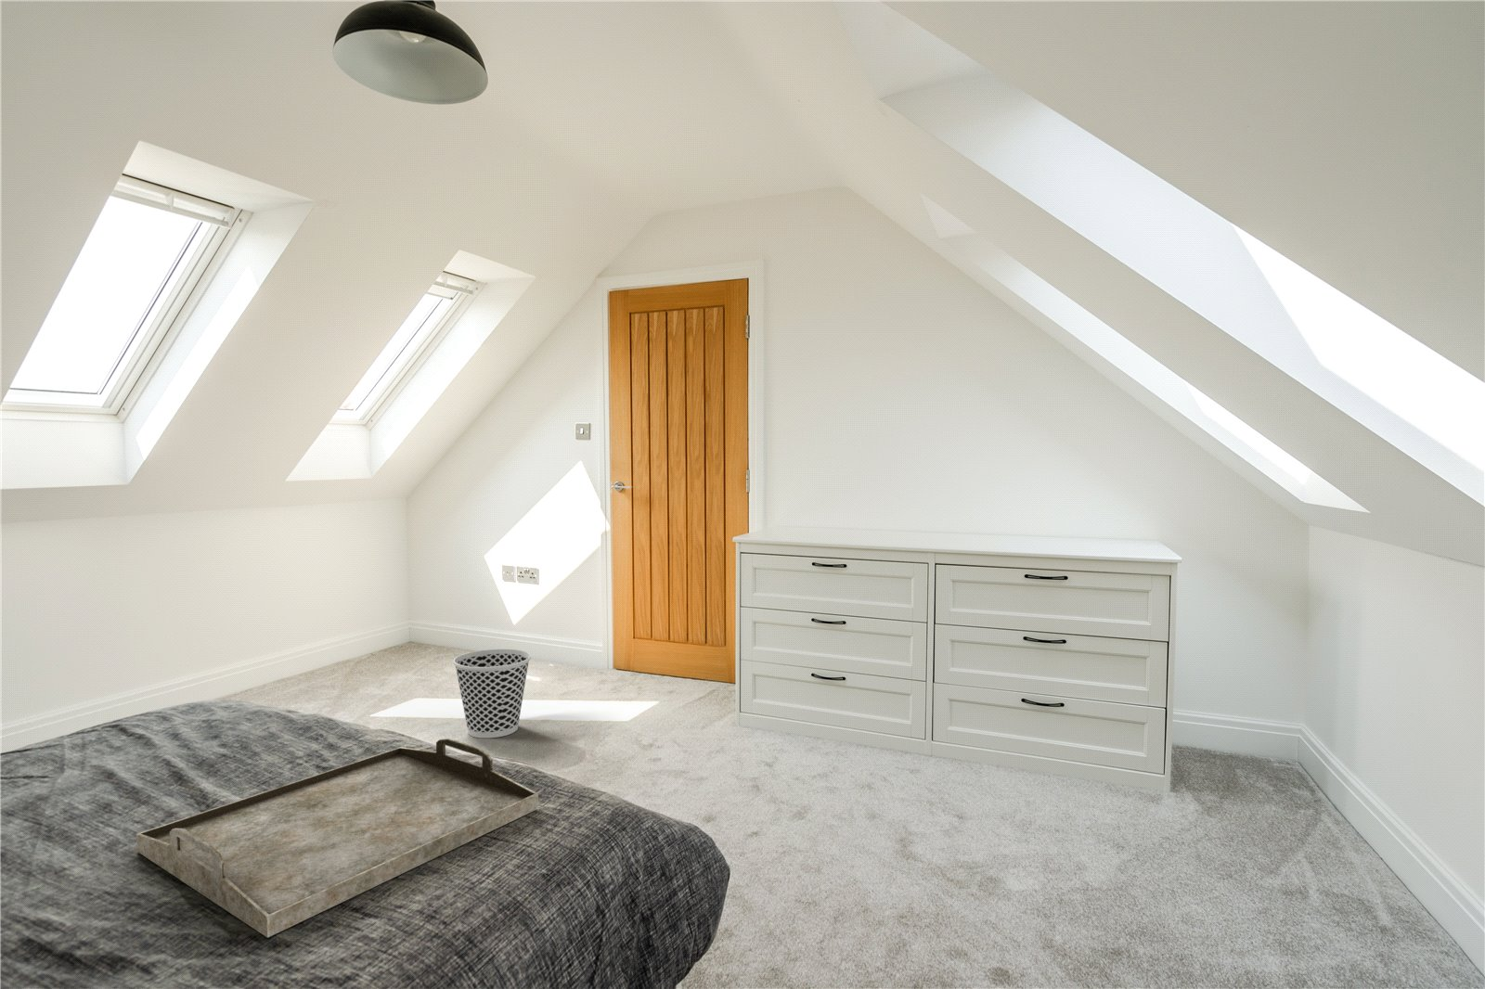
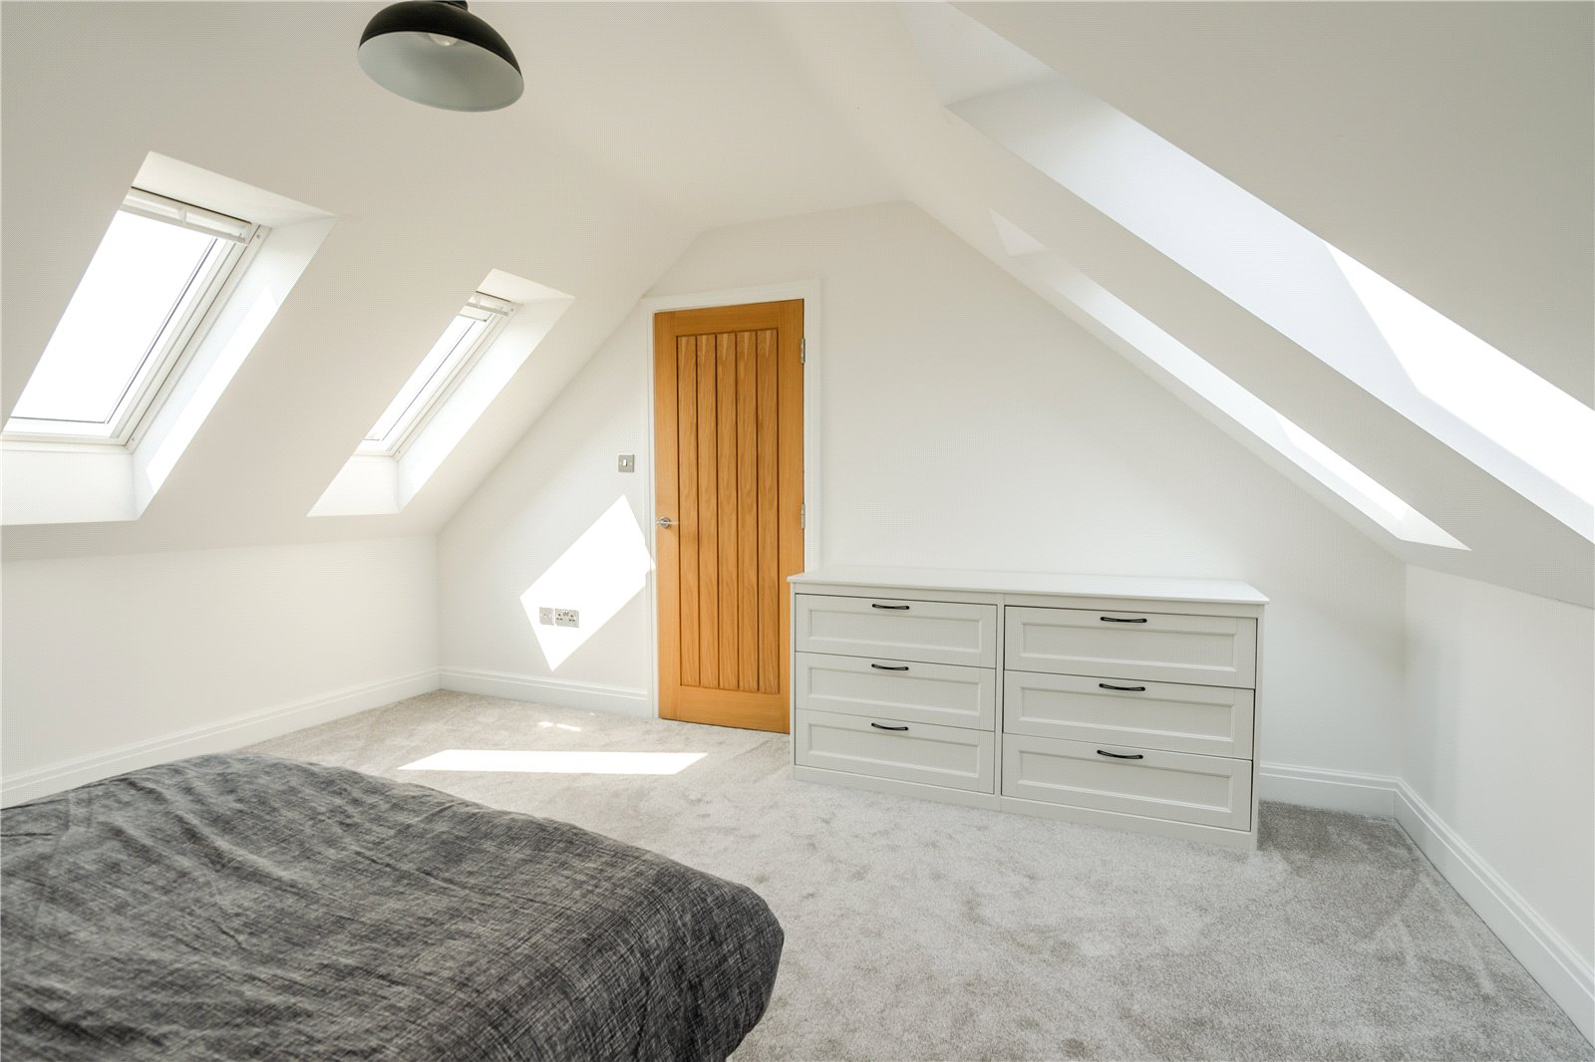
- wastebasket [452,649,532,738]
- serving tray [136,737,539,938]
